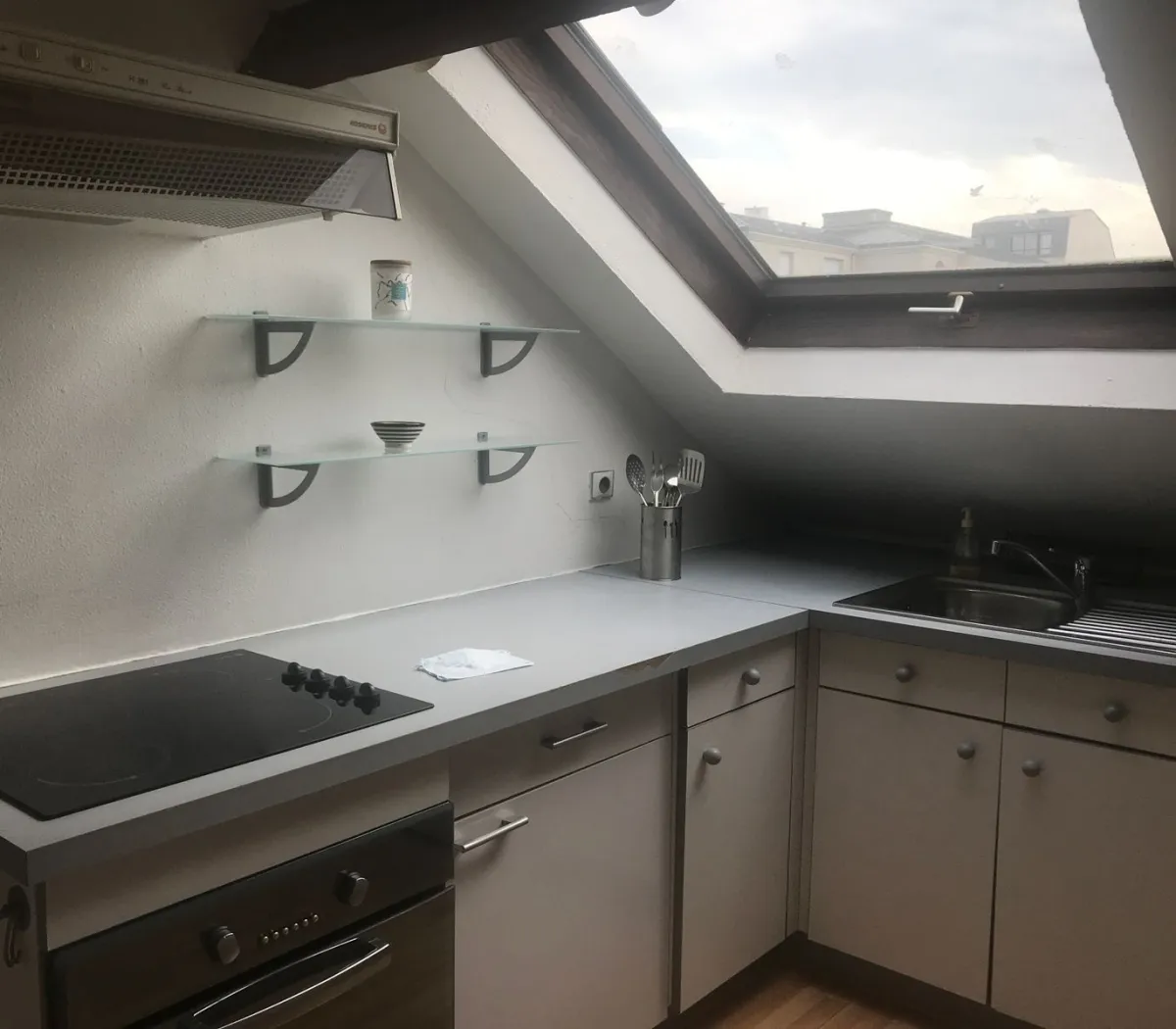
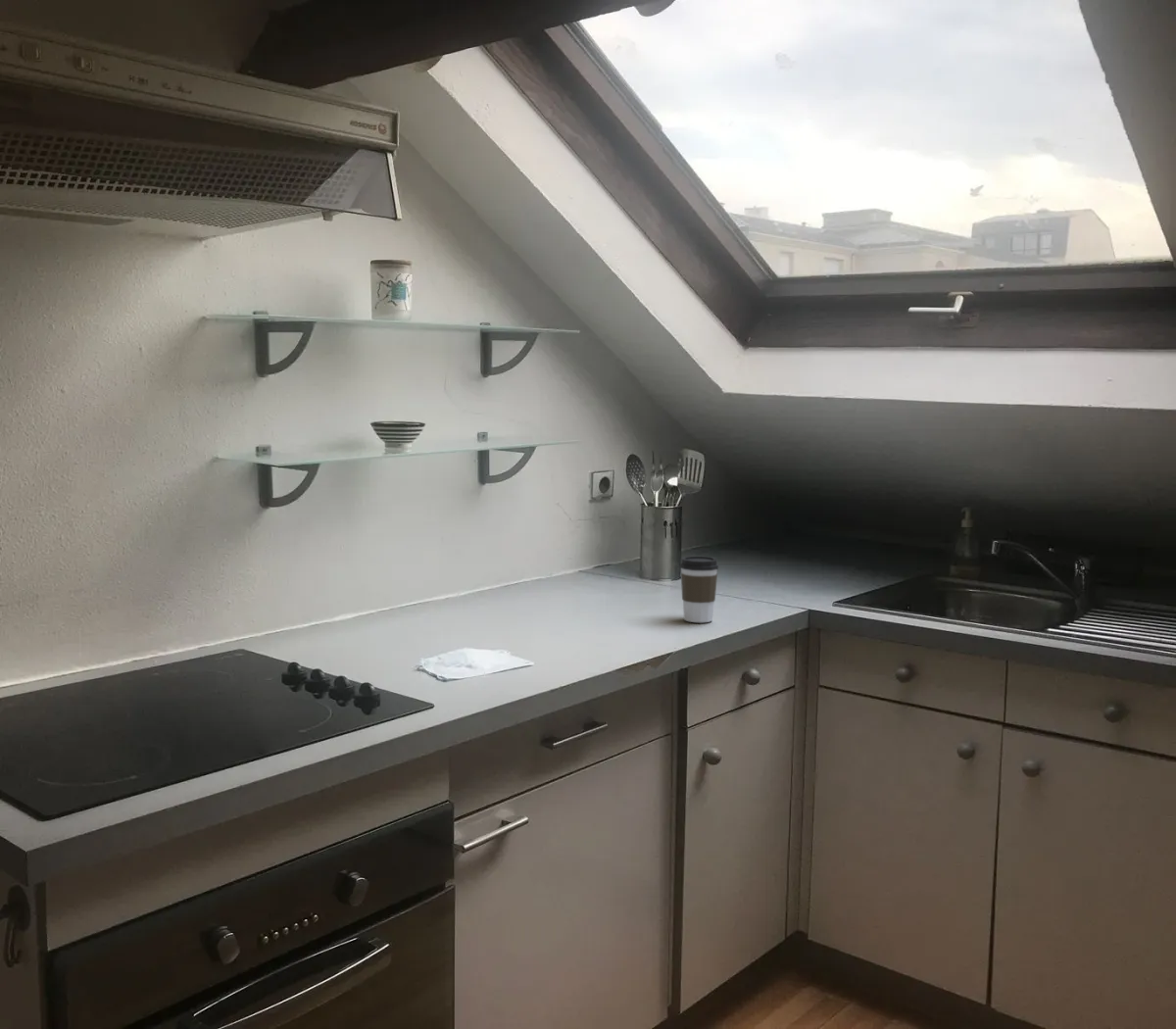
+ coffee cup [679,556,719,623]
